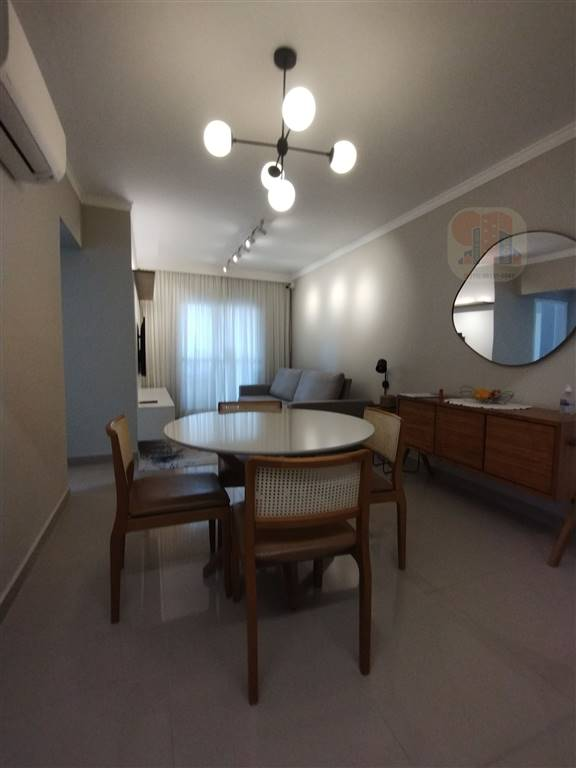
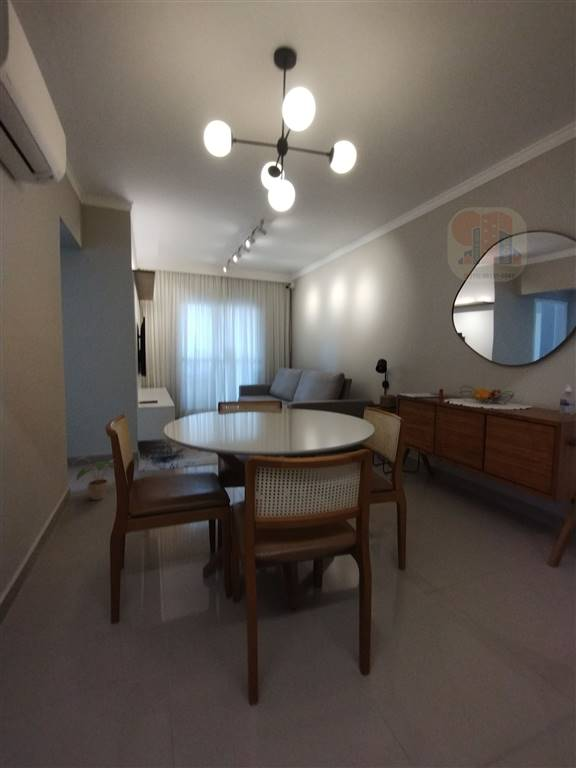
+ potted plant [71,455,114,501]
